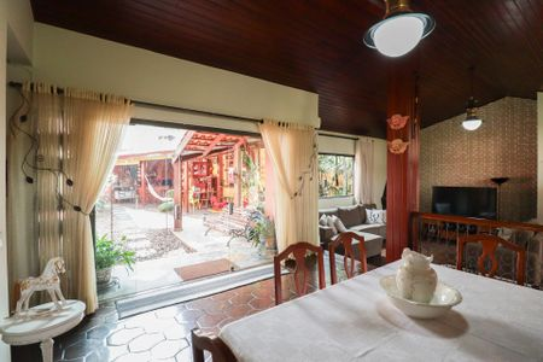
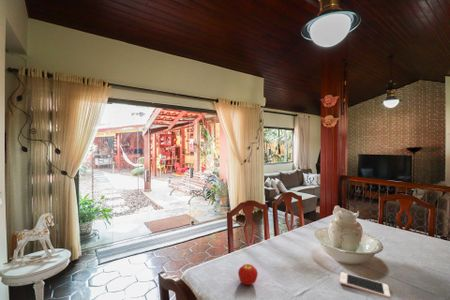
+ fruit [237,263,259,286]
+ cell phone [339,271,391,299]
